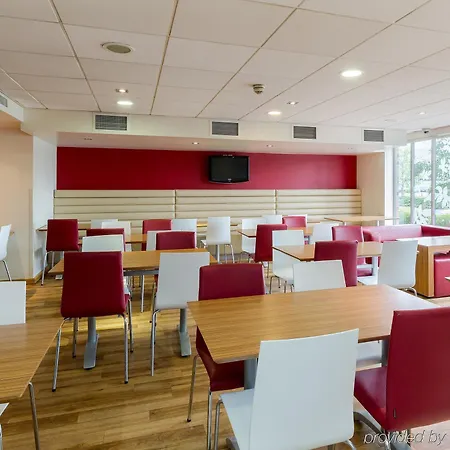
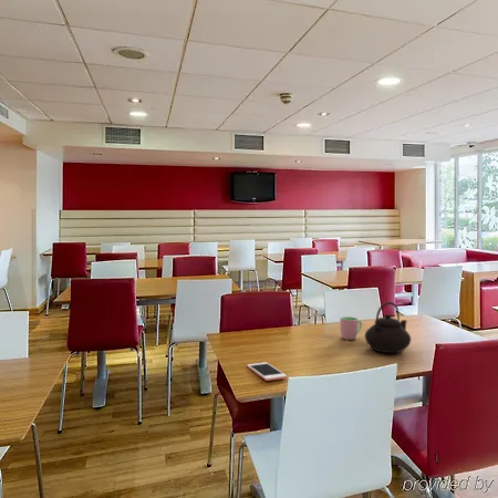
+ teapot [364,301,412,354]
+ cup [339,315,363,341]
+ cell phone [246,361,288,382]
